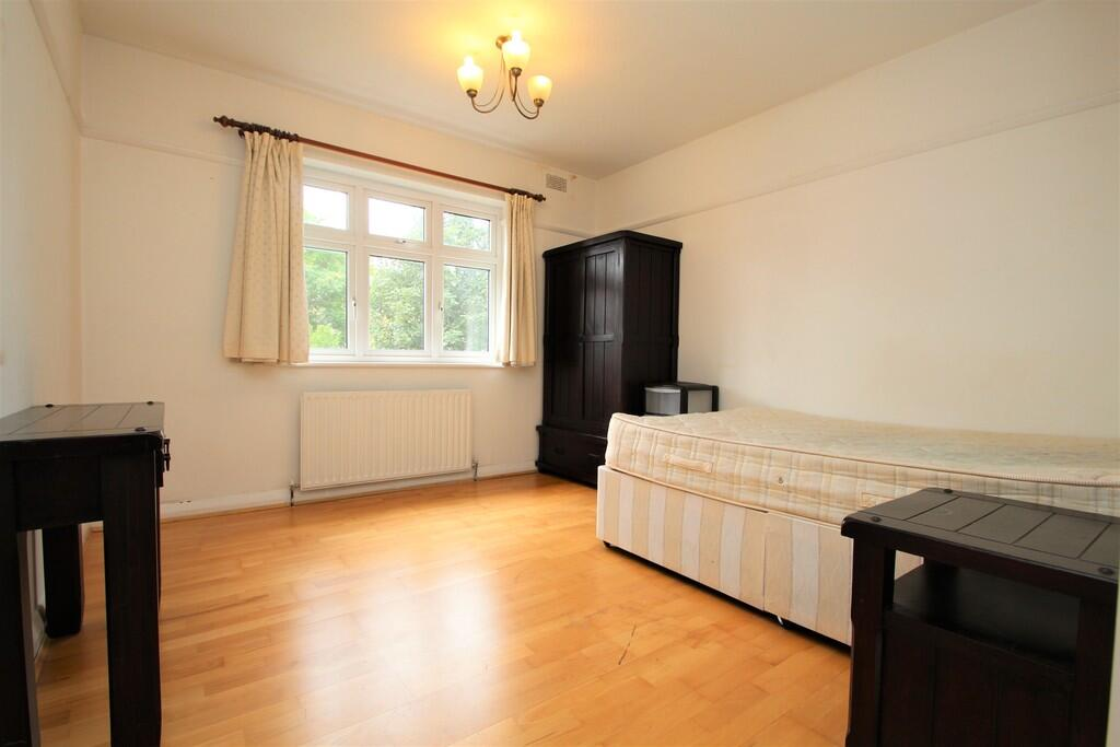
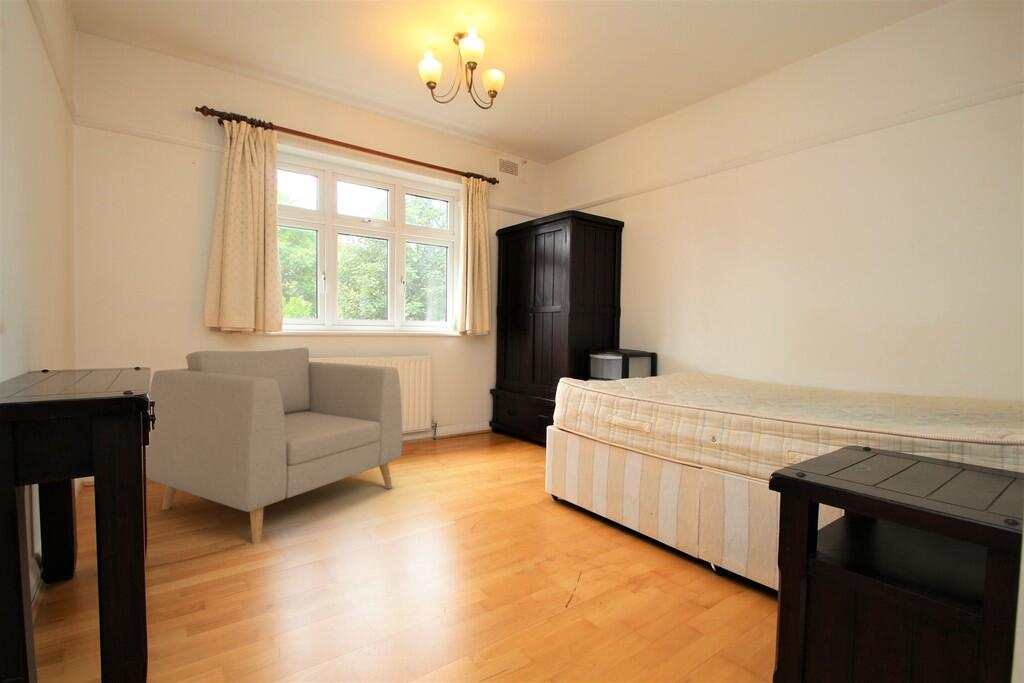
+ chair [145,347,403,545]
